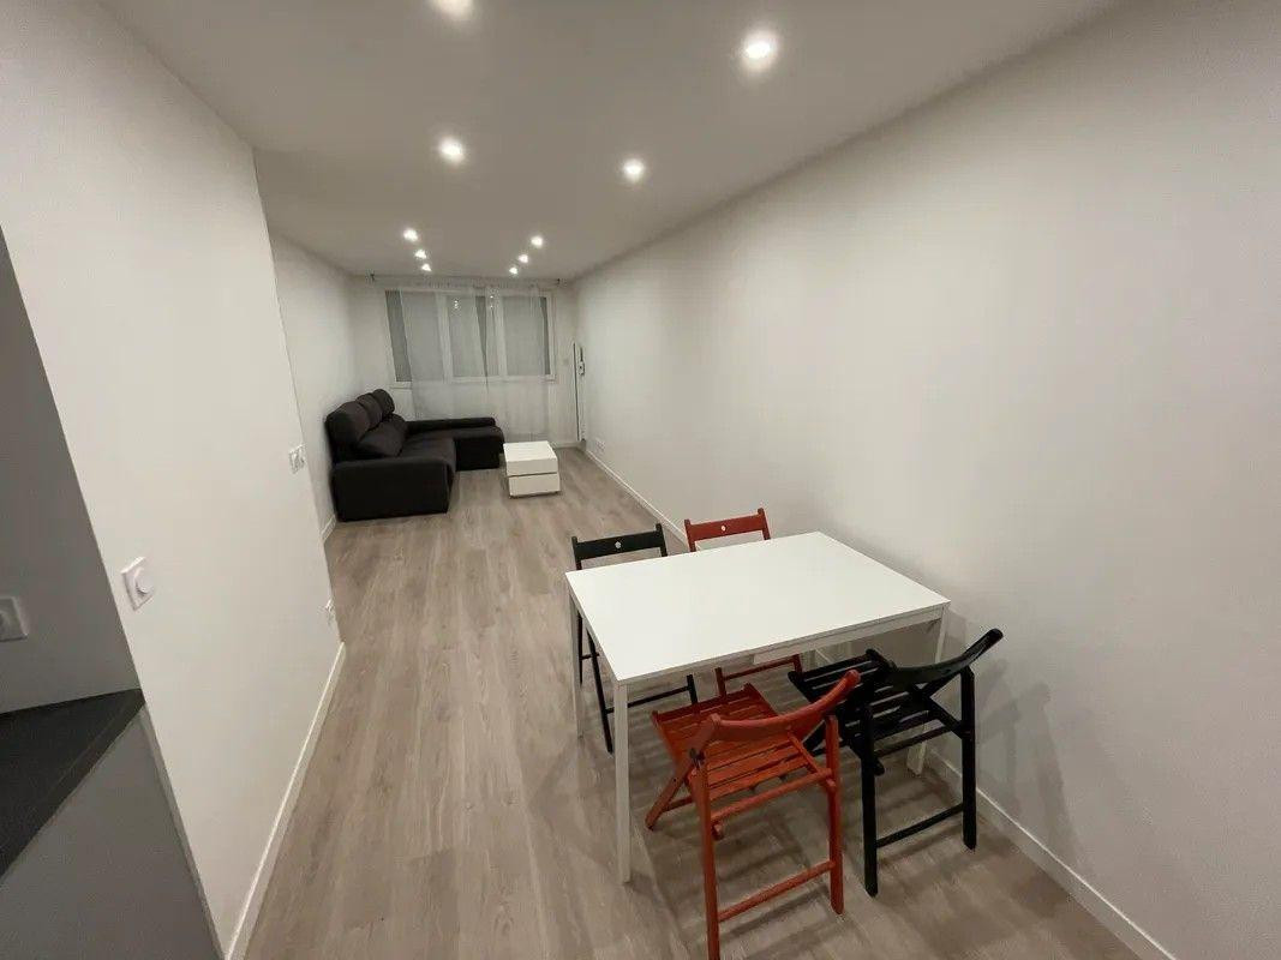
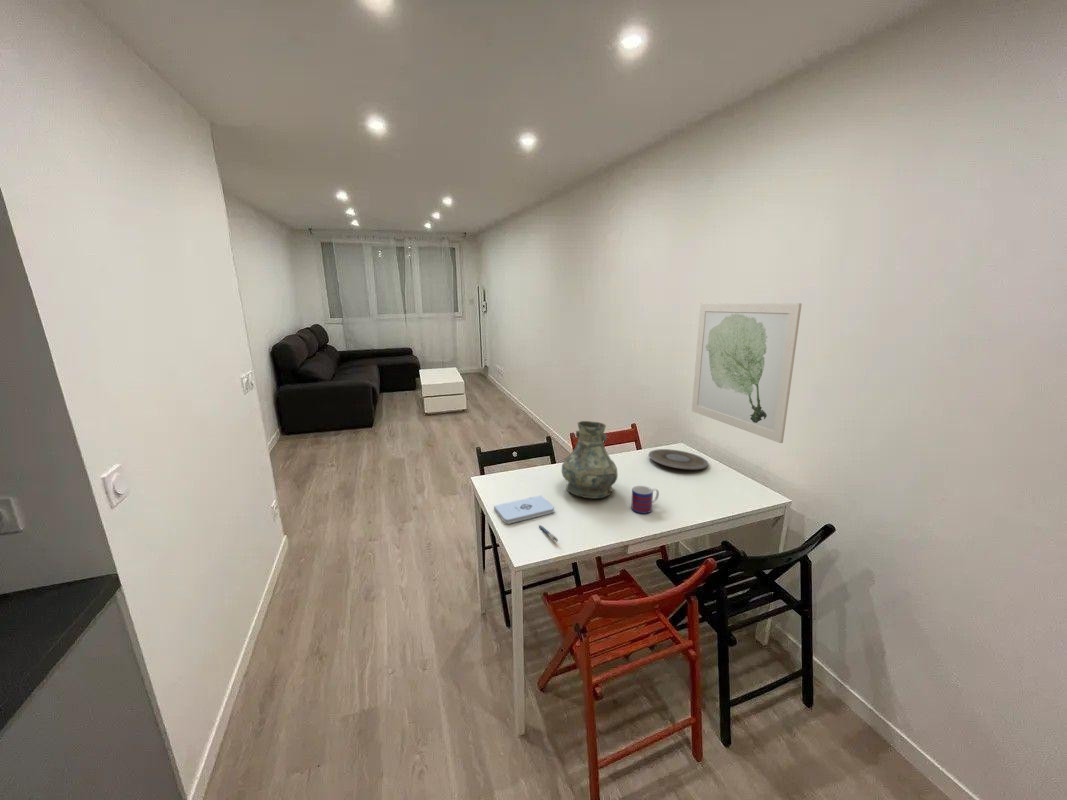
+ vase [561,420,619,499]
+ notepad [493,494,555,525]
+ wall art [691,302,803,444]
+ mug [630,485,660,515]
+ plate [648,448,709,471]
+ pen [538,524,559,543]
